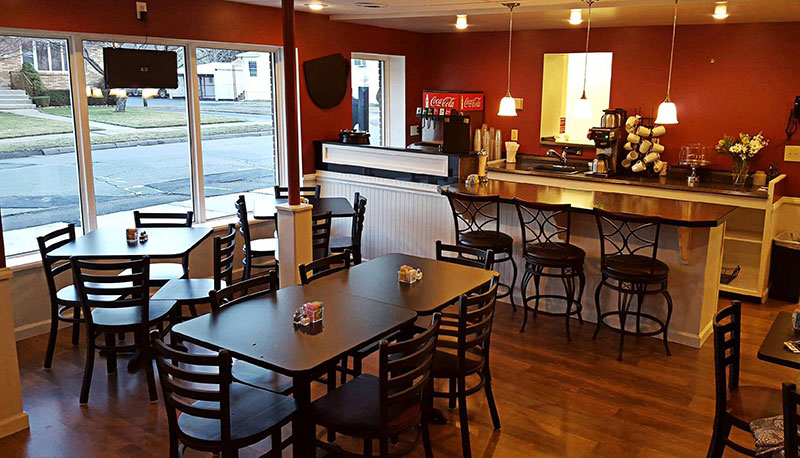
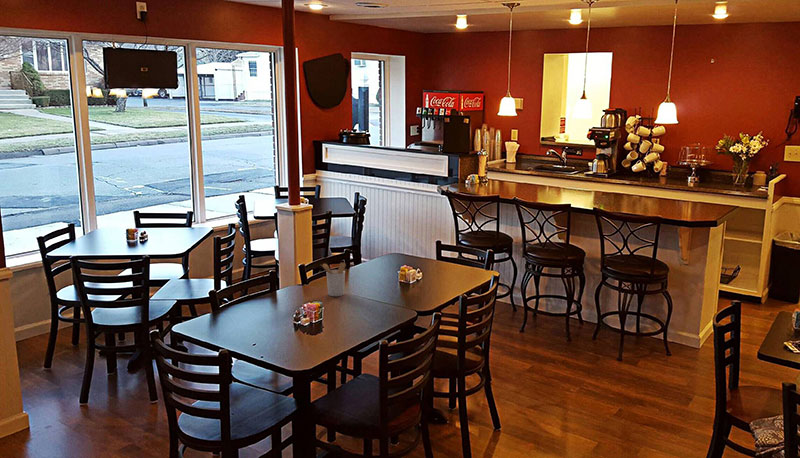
+ utensil holder [321,262,347,297]
